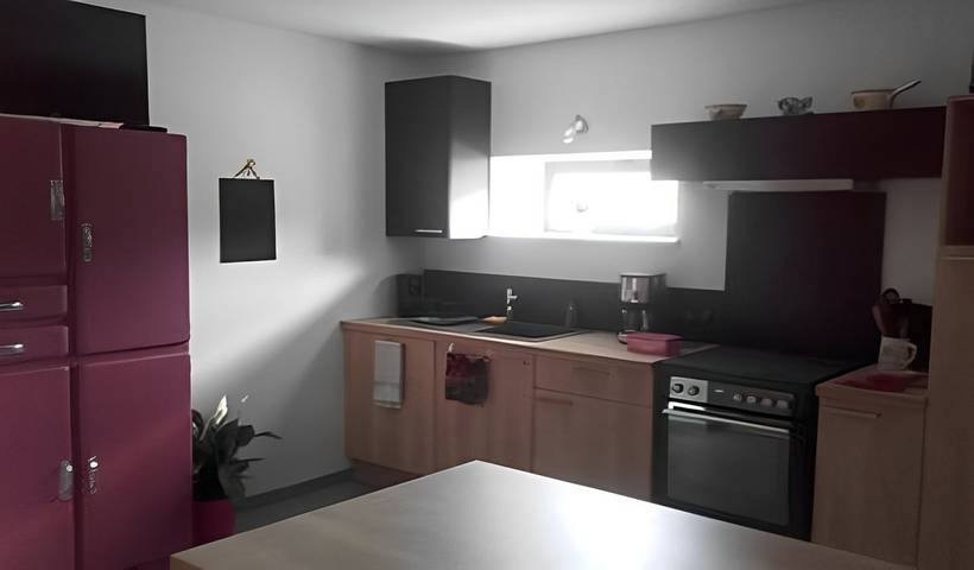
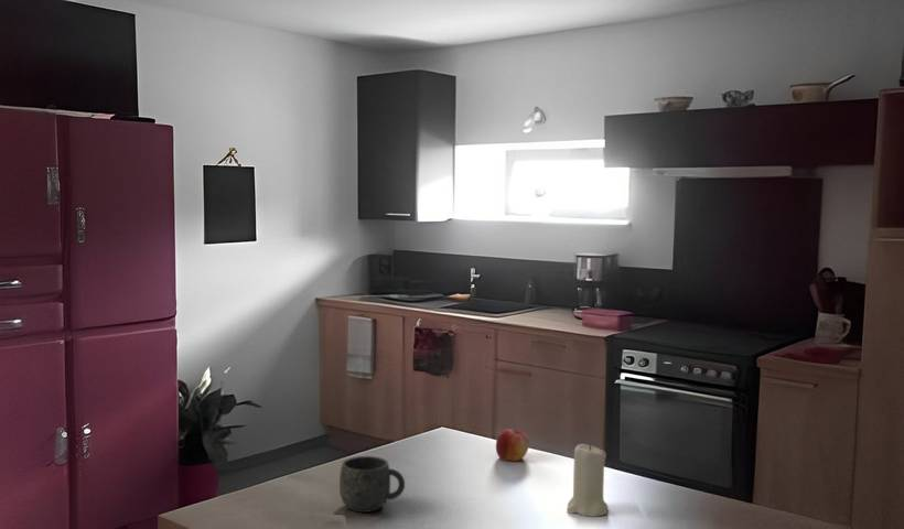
+ candle [566,442,609,518]
+ apple [495,428,530,463]
+ mug [338,455,406,514]
